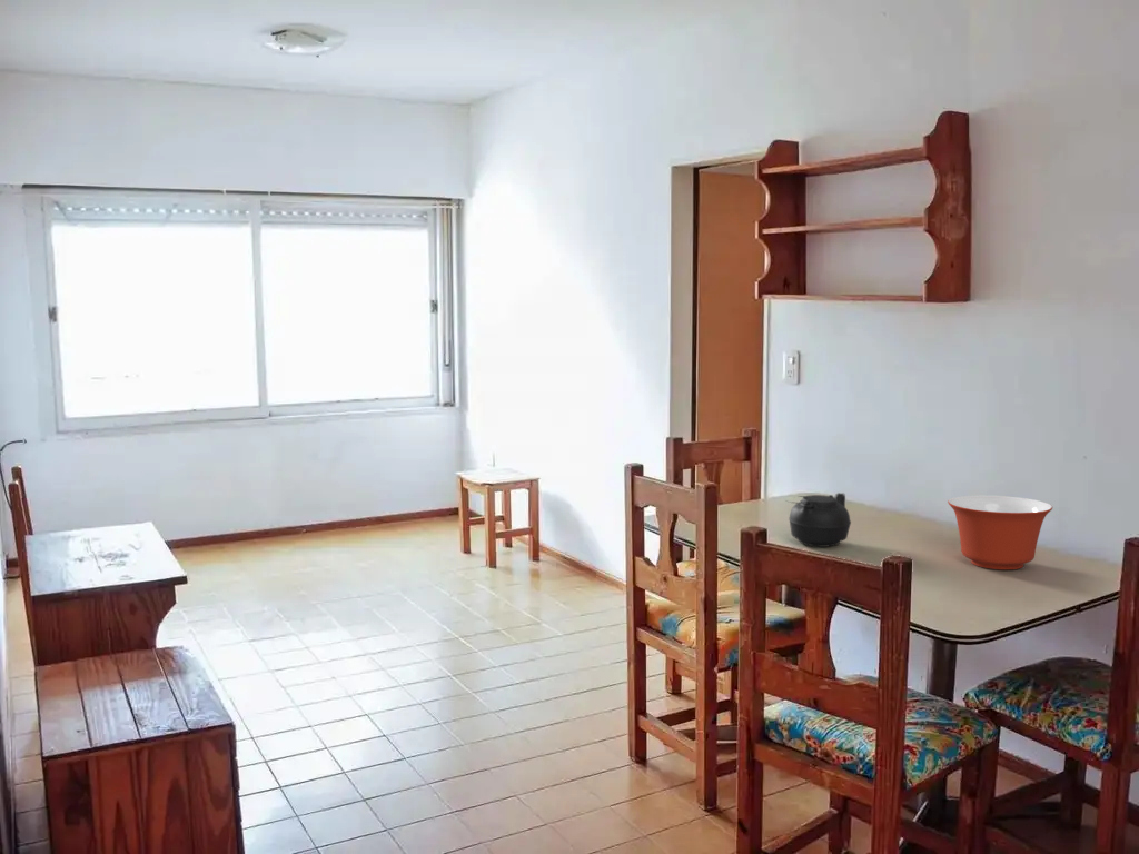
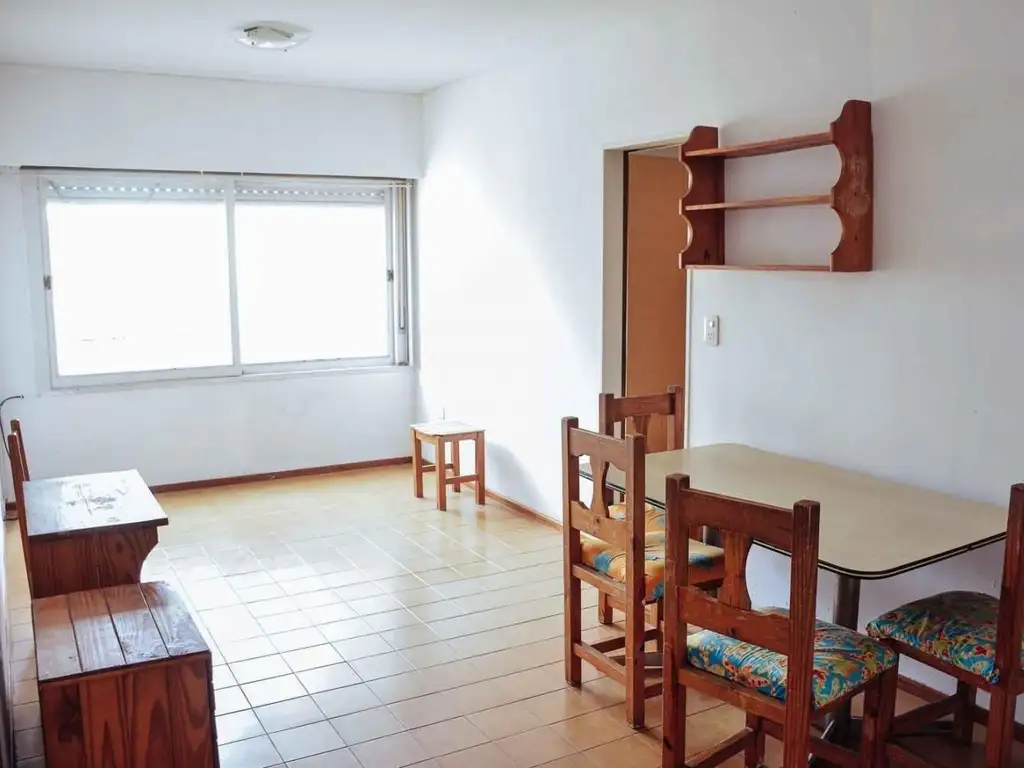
- mixing bowl [947,495,1053,570]
- teapot [784,491,852,548]
